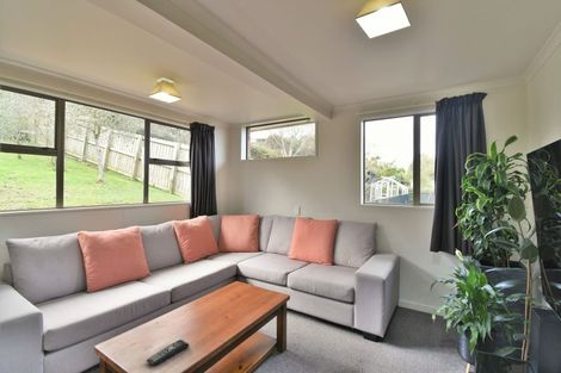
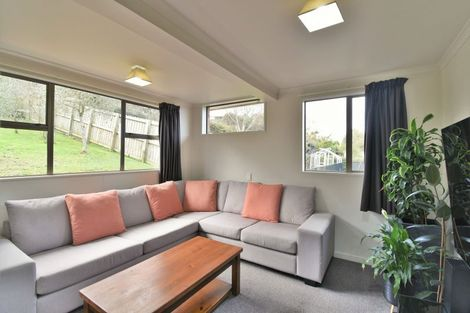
- remote control [144,338,191,367]
